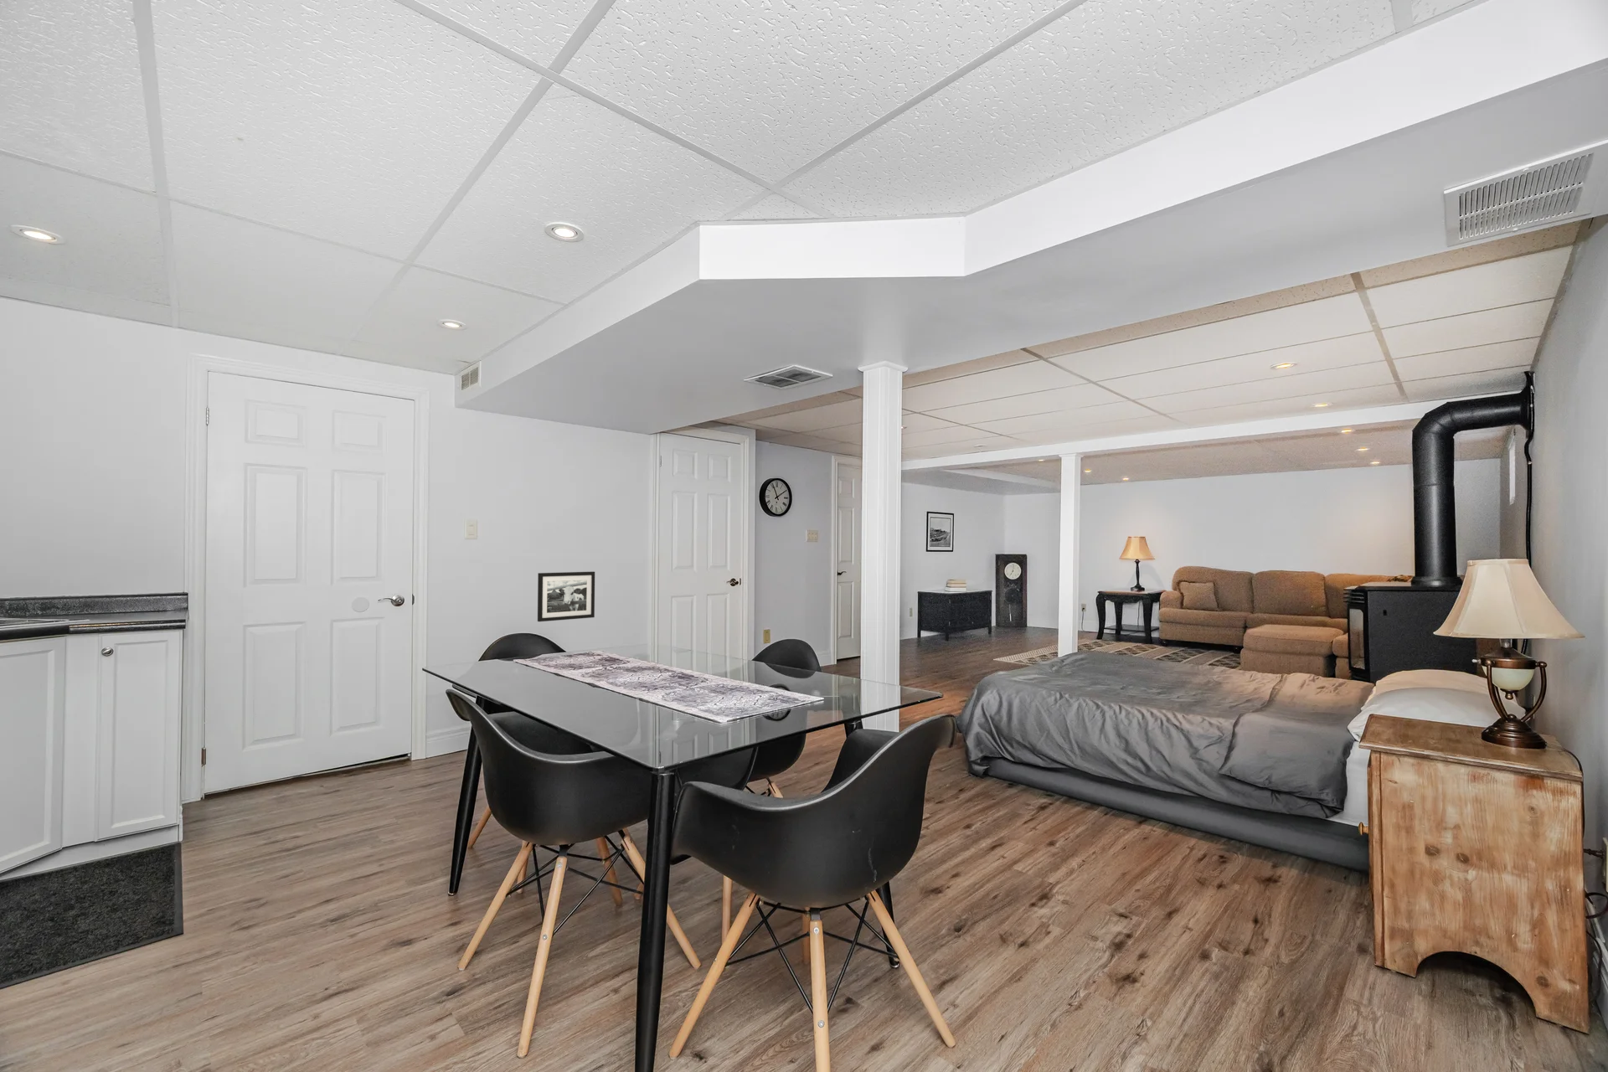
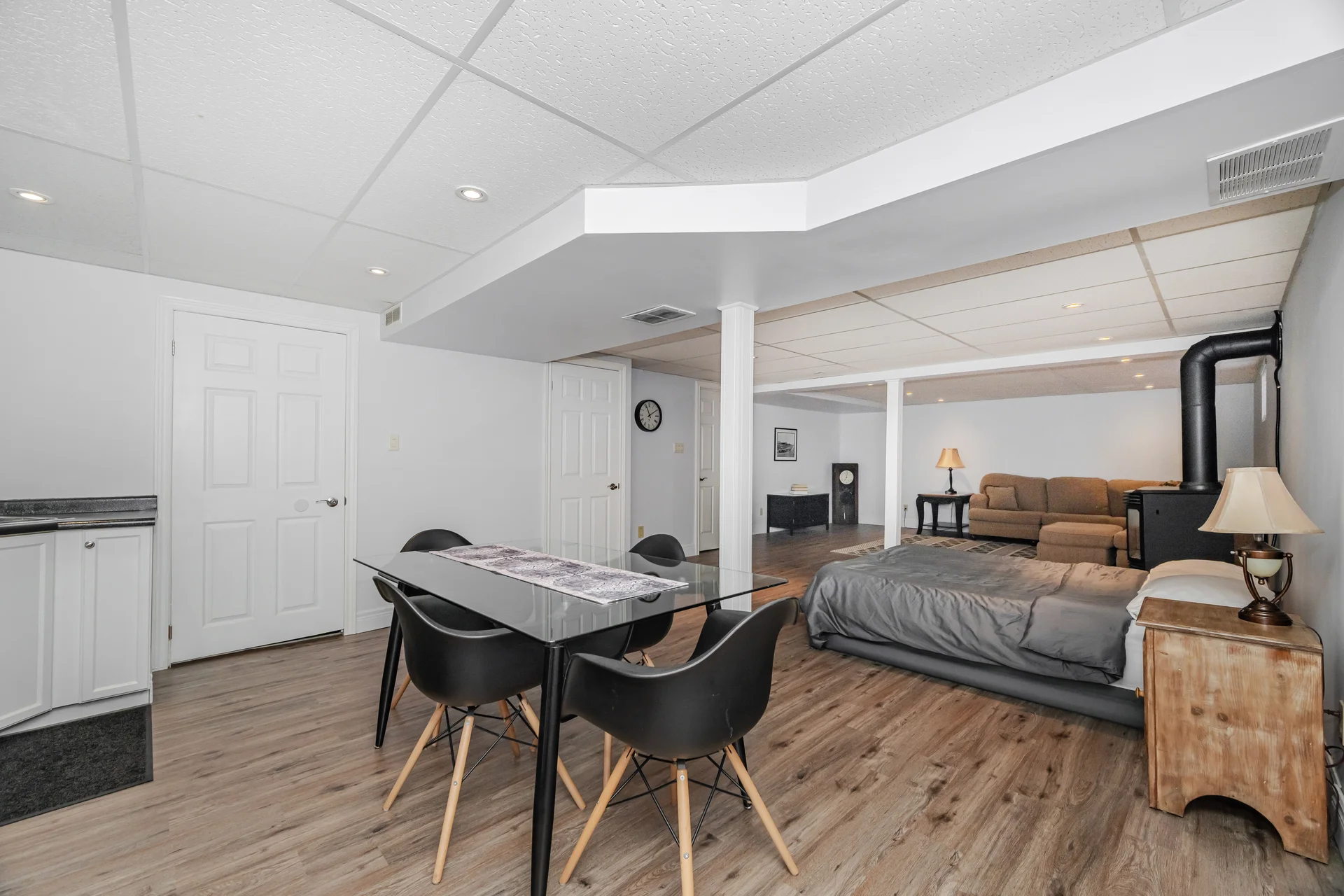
- picture frame [537,571,596,622]
